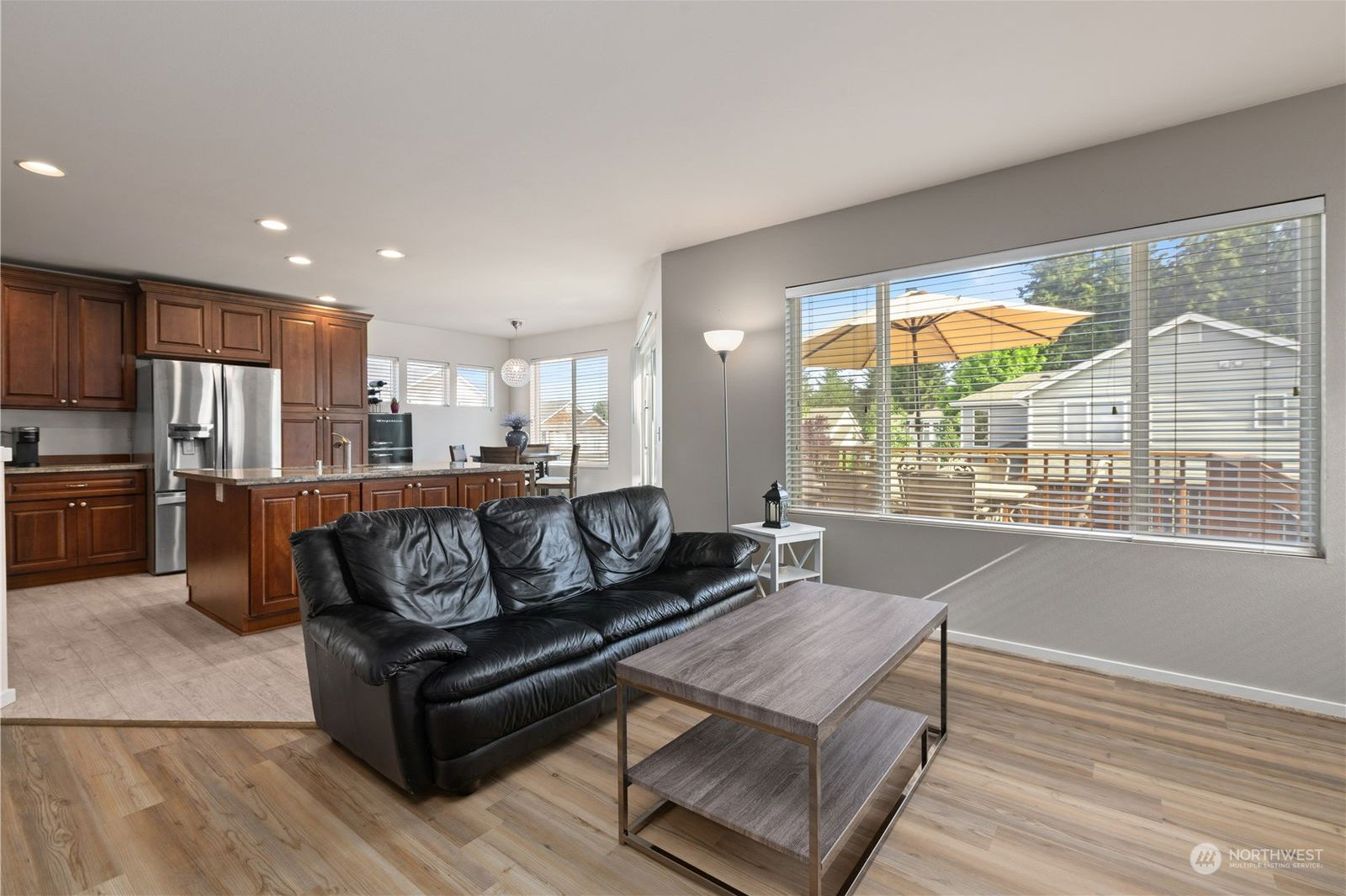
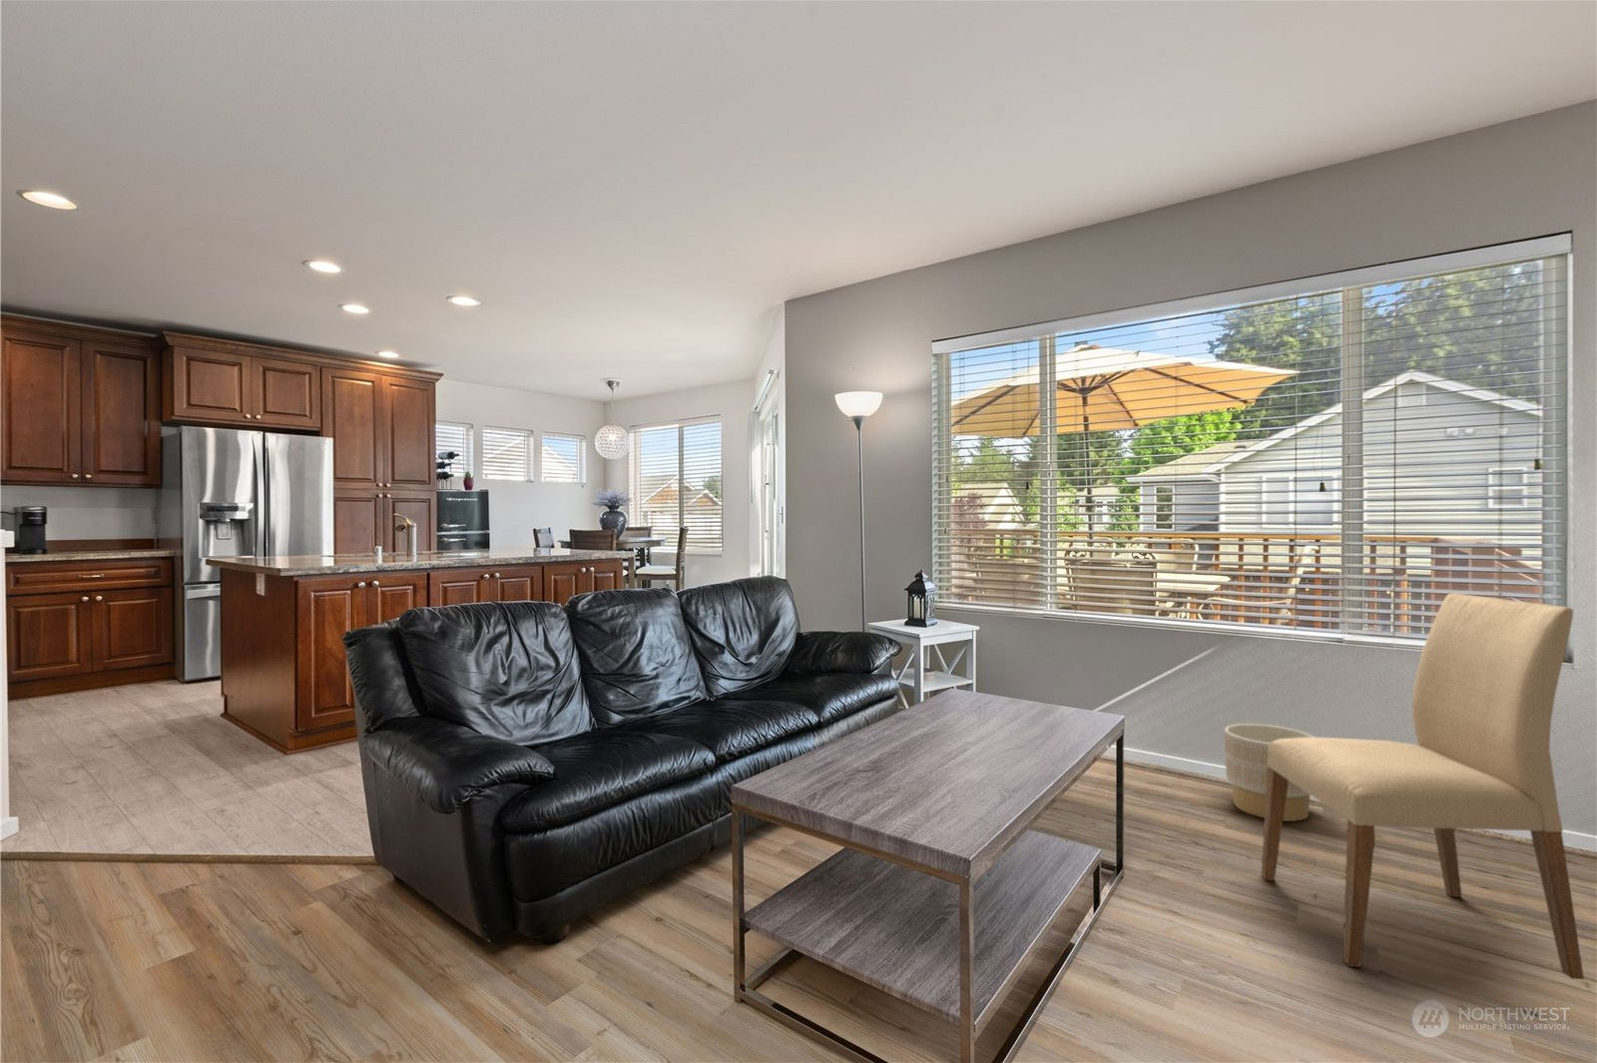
+ chair [1260,592,1585,980]
+ planter [1223,723,1317,822]
